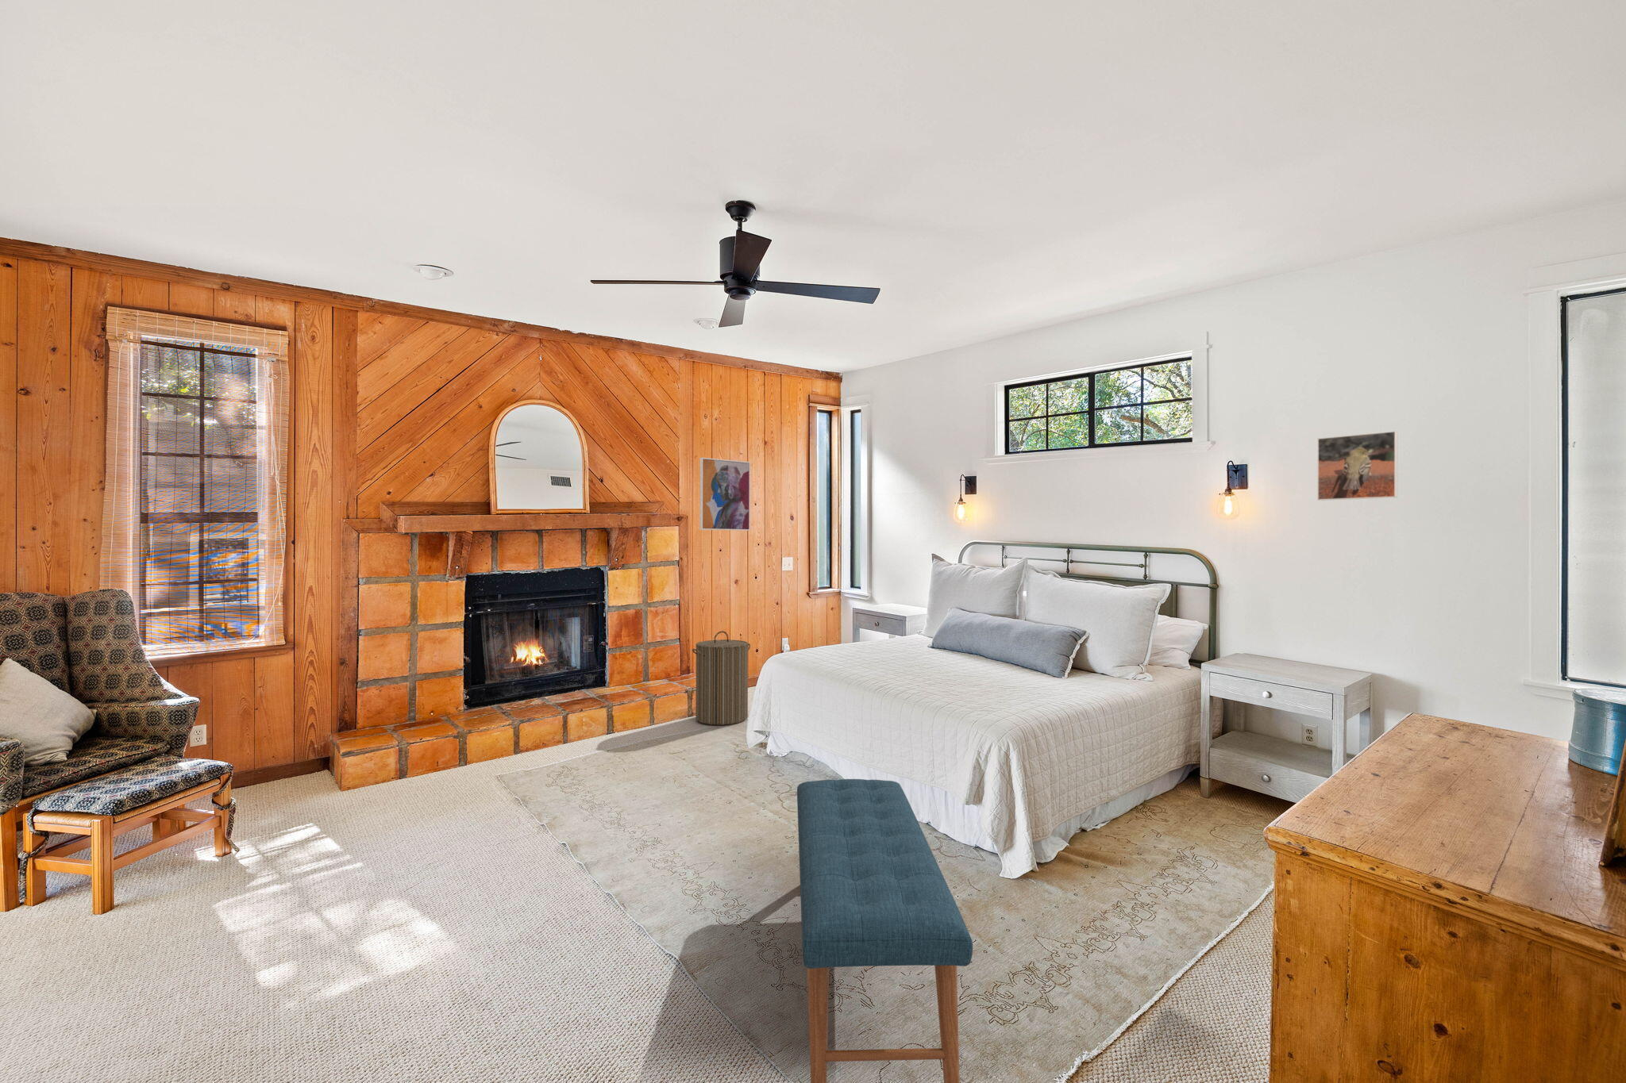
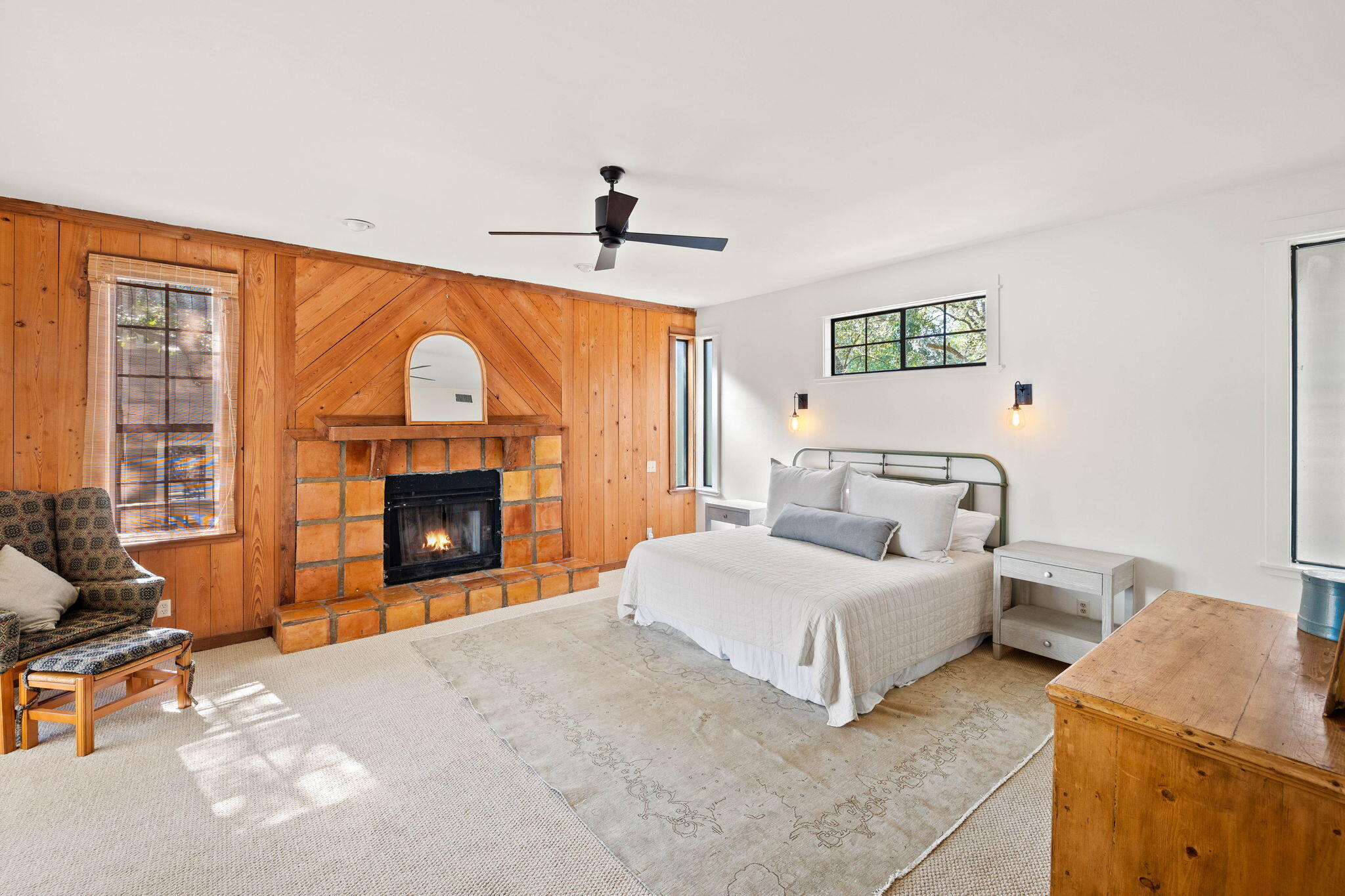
- wall art [699,457,751,532]
- laundry hamper [692,630,751,726]
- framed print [1317,430,1399,502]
- bench [797,778,973,1083]
